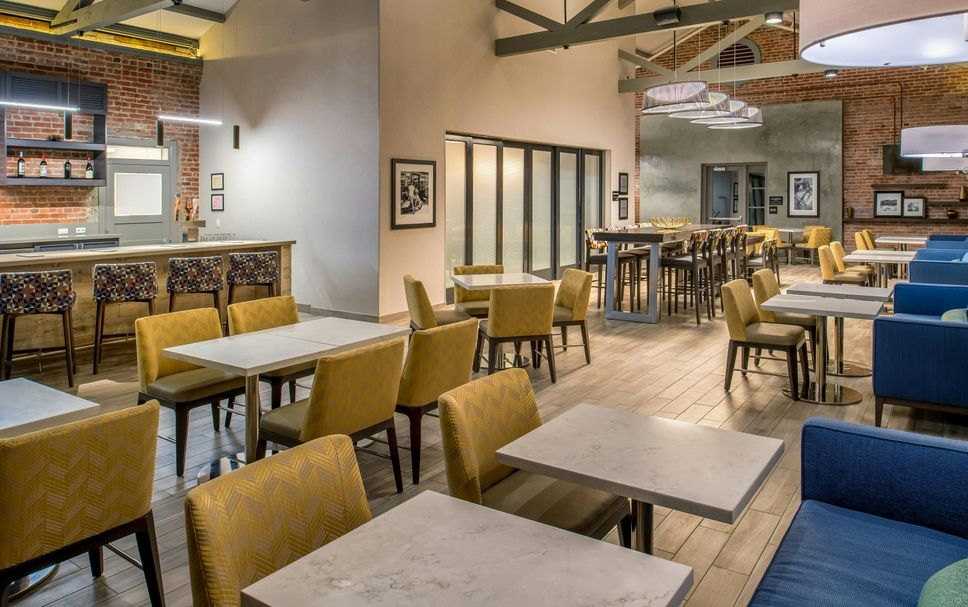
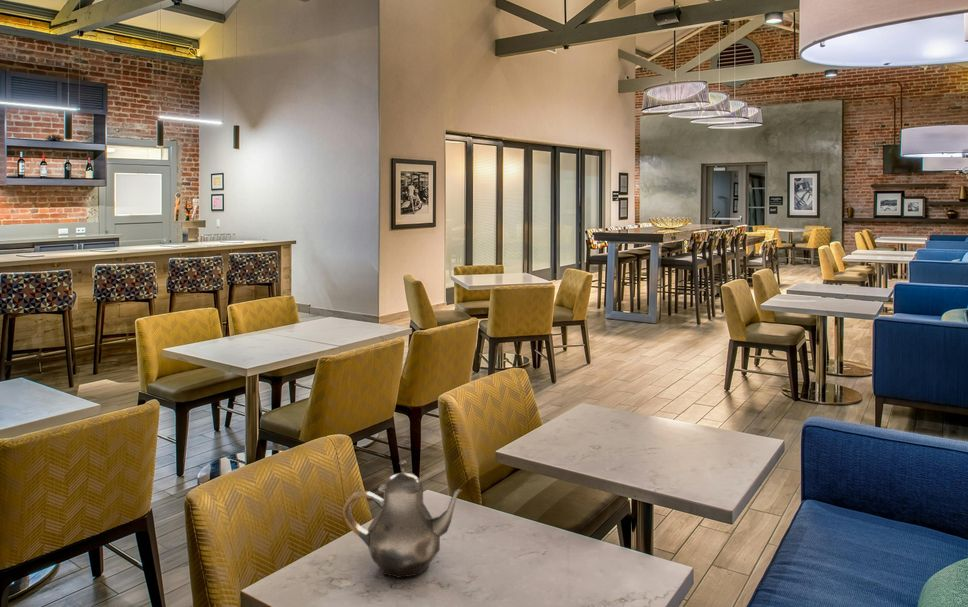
+ teapot [342,459,463,579]
